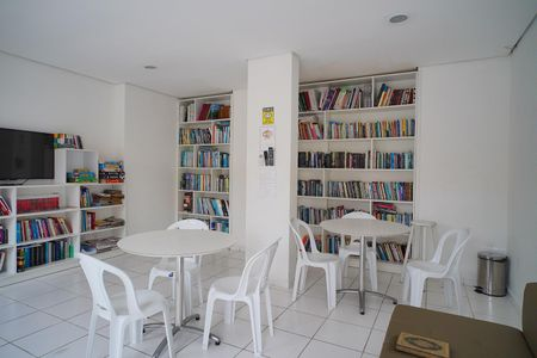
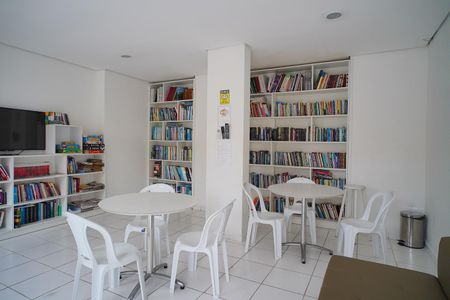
- hardback book [394,329,452,358]
